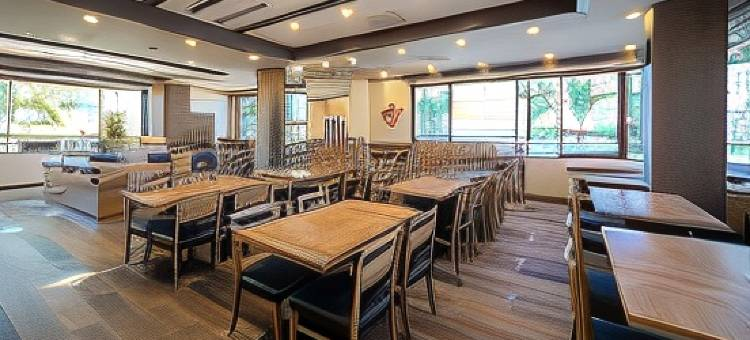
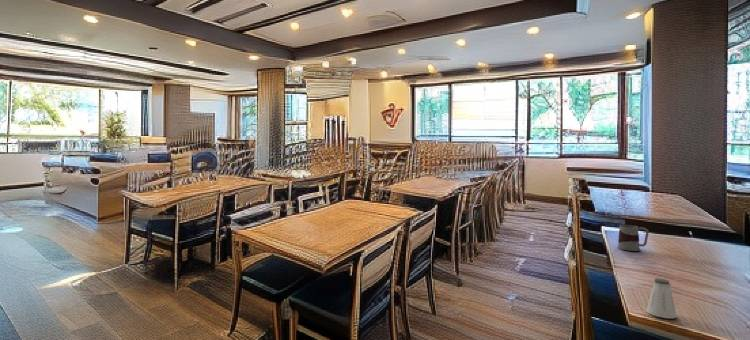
+ mug [616,224,650,252]
+ saltshaker [646,277,678,319]
